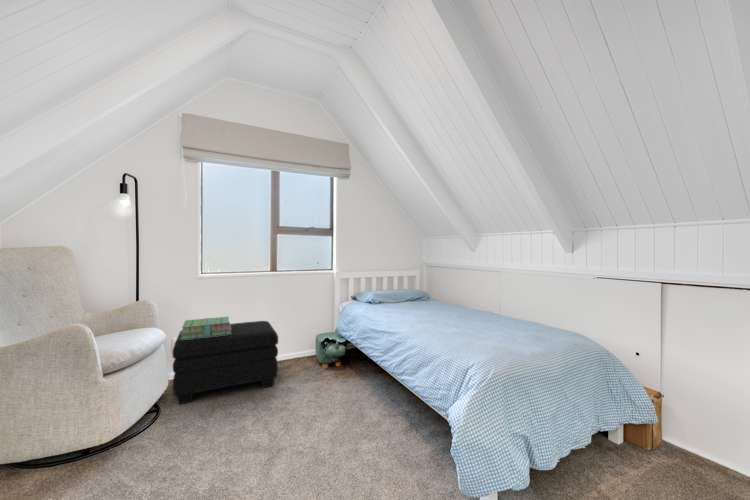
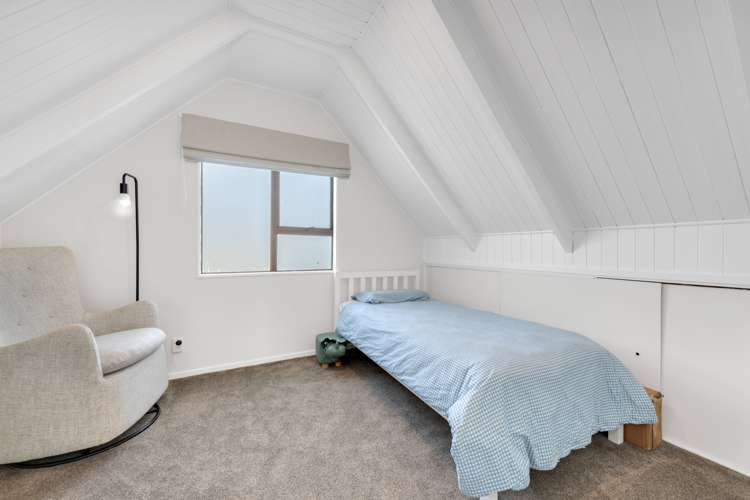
- stack of books [180,316,231,340]
- ottoman [172,320,279,405]
